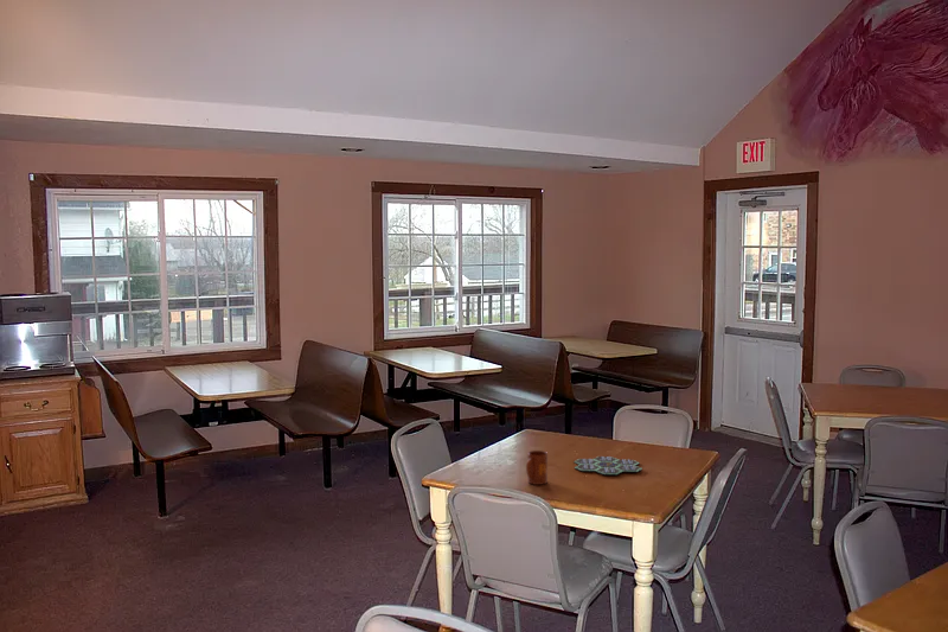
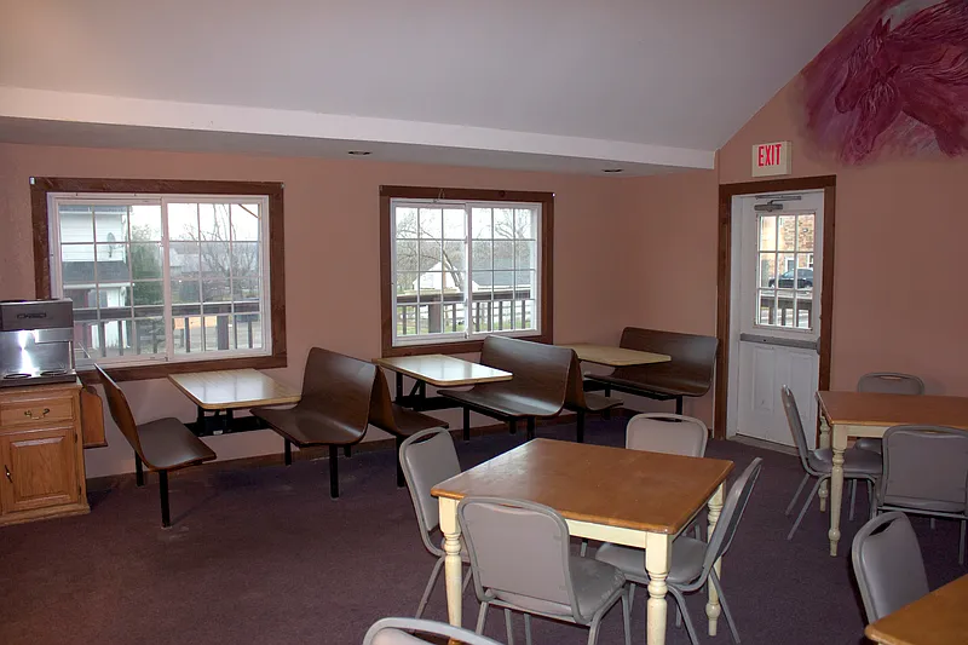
- mug [525,449,549,486]
- board game [572,455,643,477]
